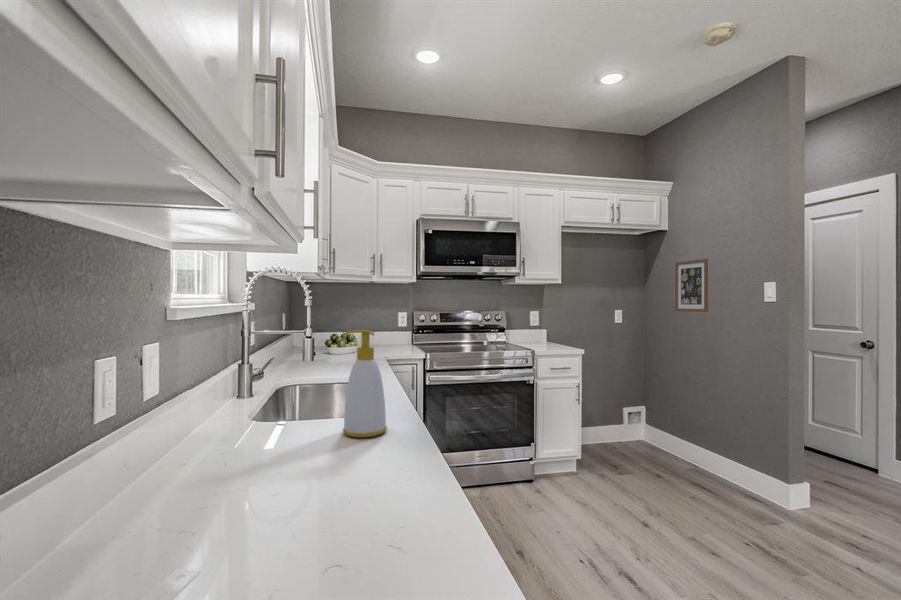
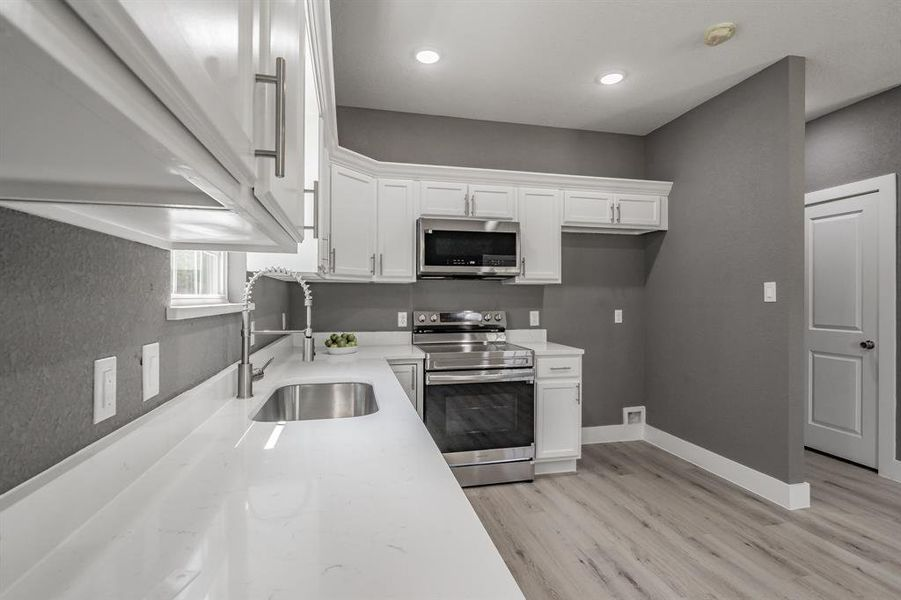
- soap bottle [341,329,388,438]
- wall art [674,258,709,313]
